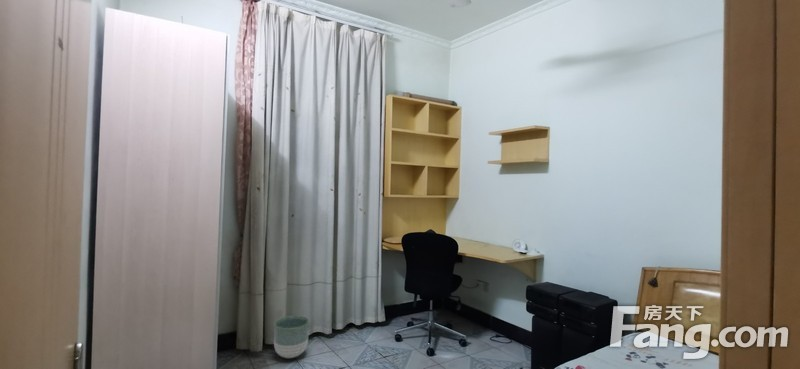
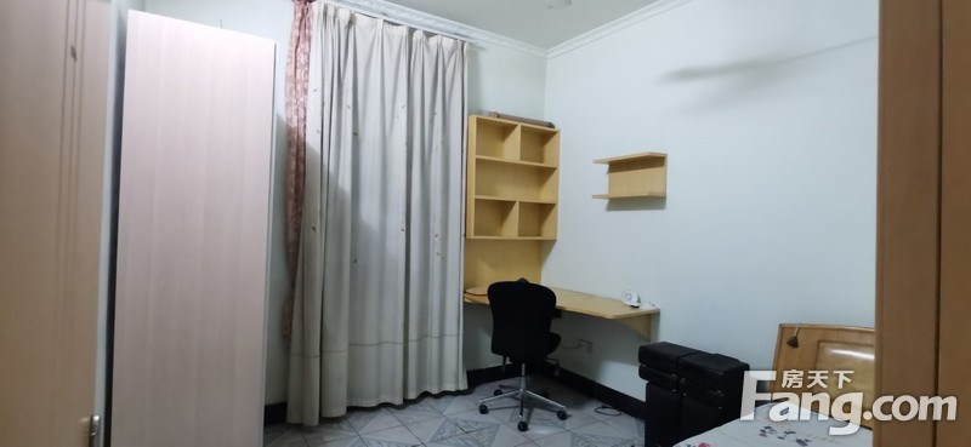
- planter [273,315,310,359]
